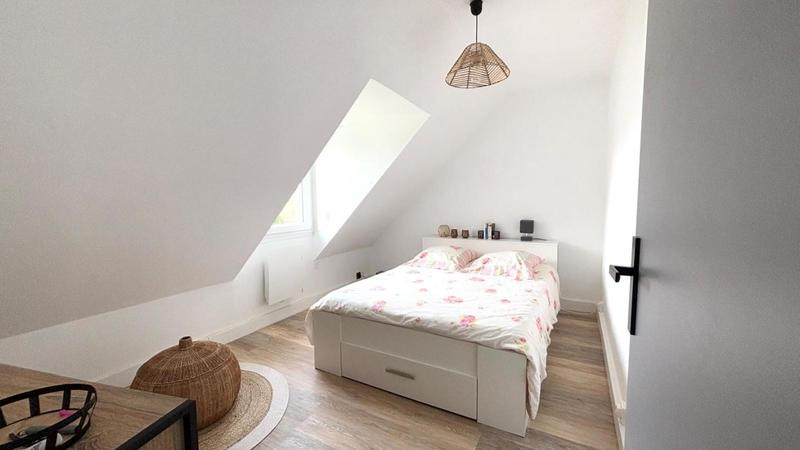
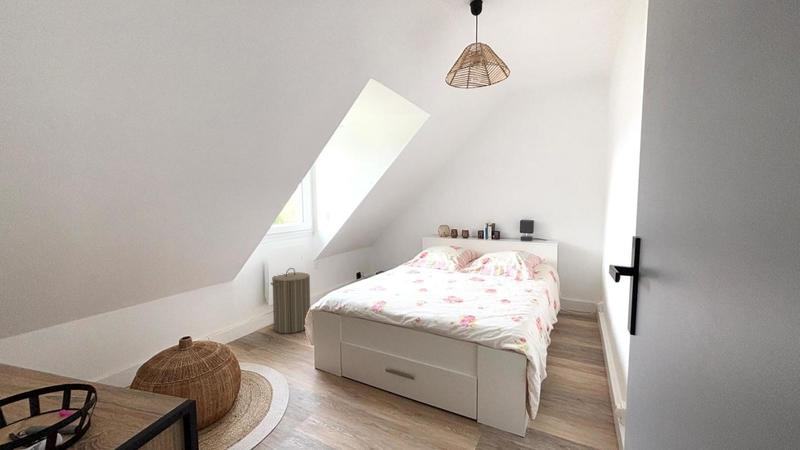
+ laundry hamper [270,267,311,334]
